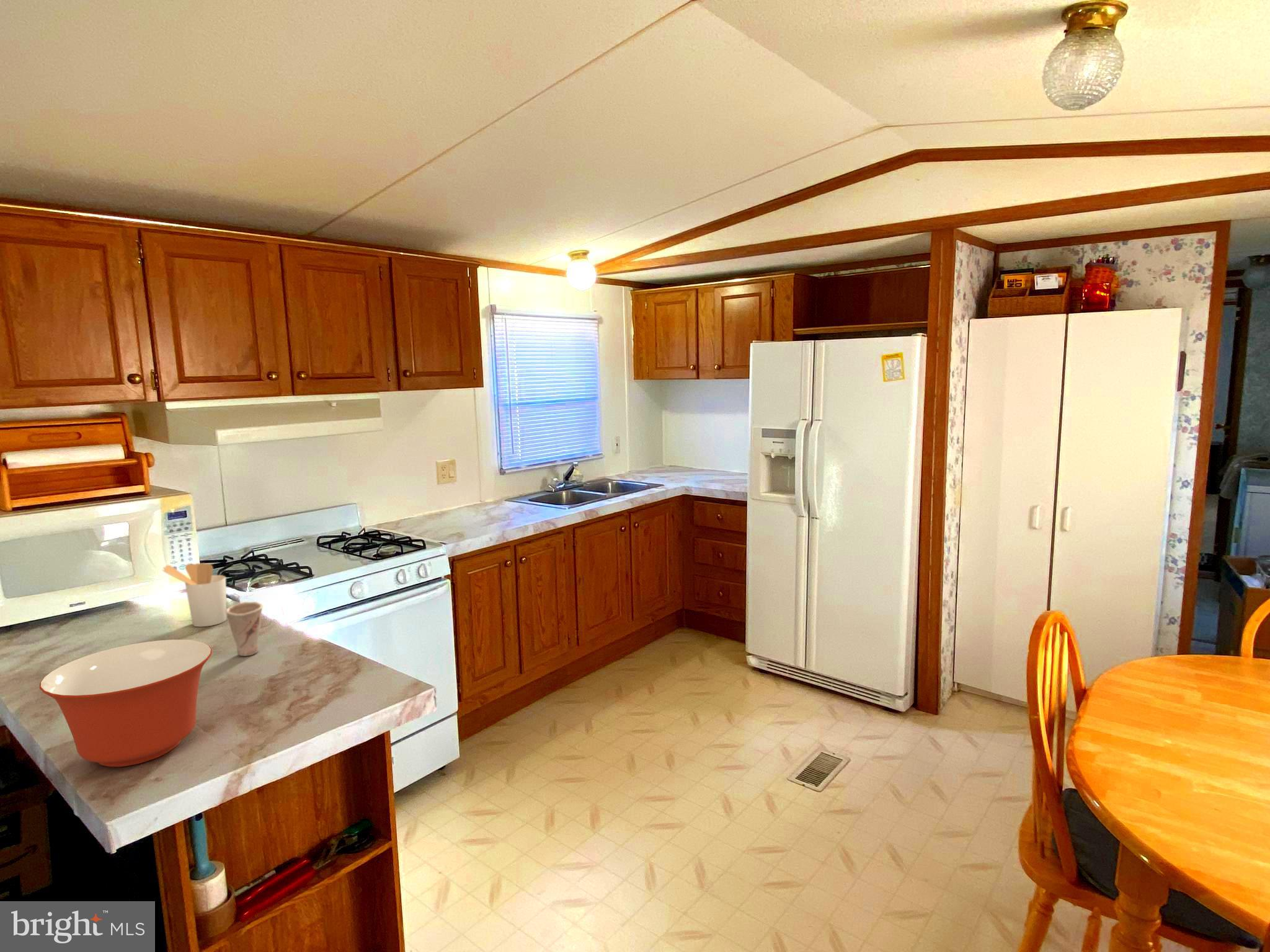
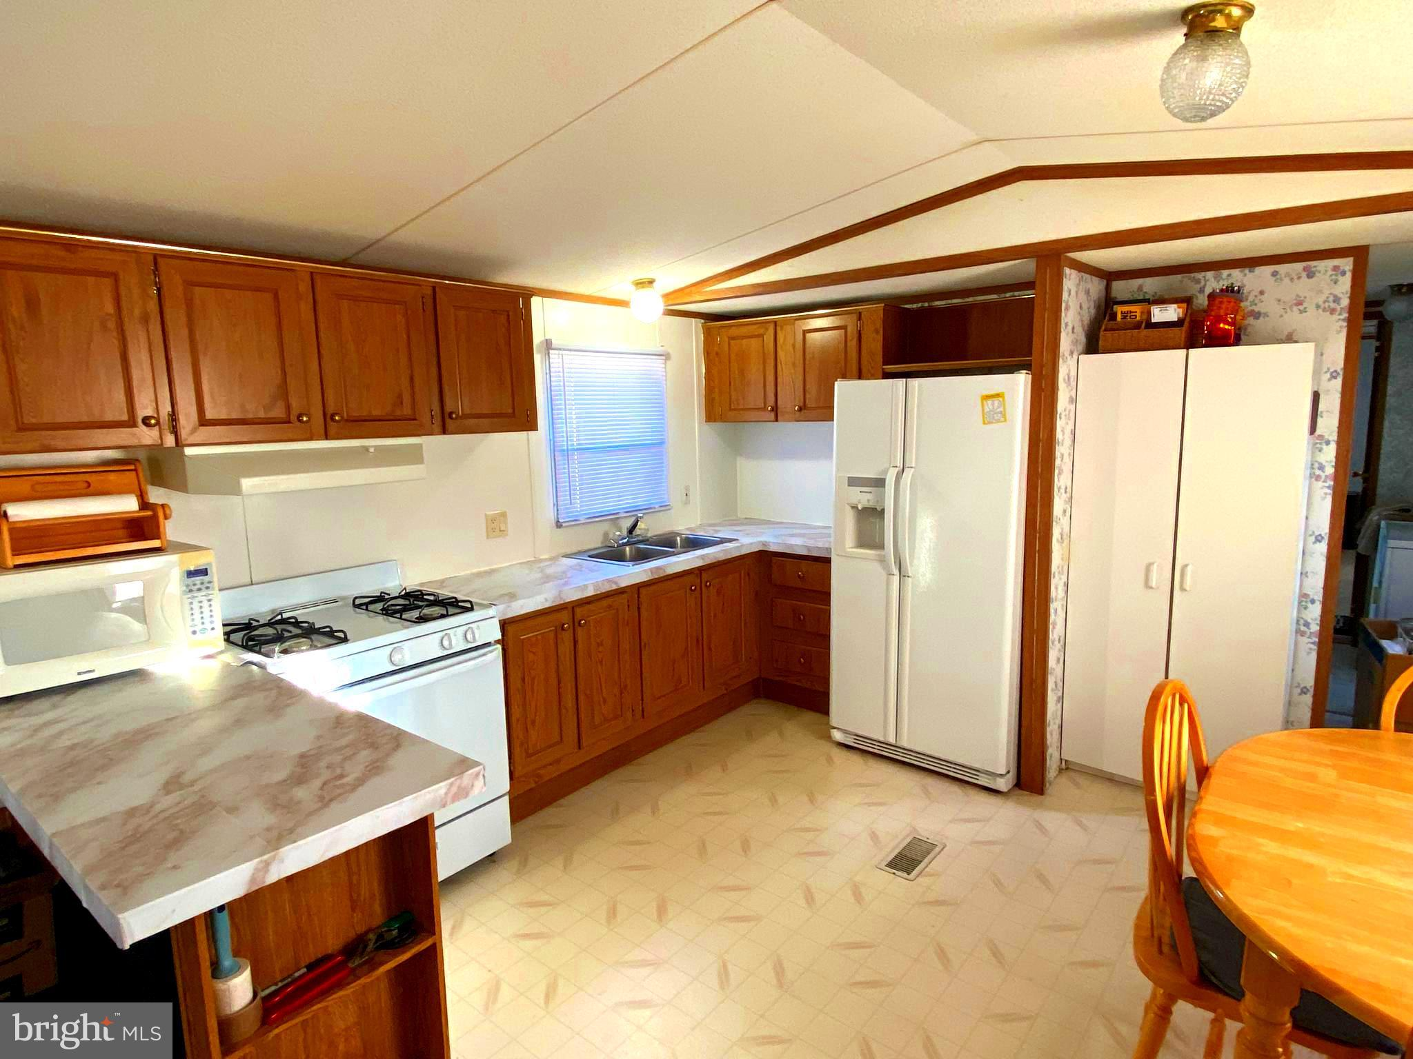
- cup [225,601,264,657]
- mixing bowl [39,639,213,767]
- utensil holder [162,563,228,627]
